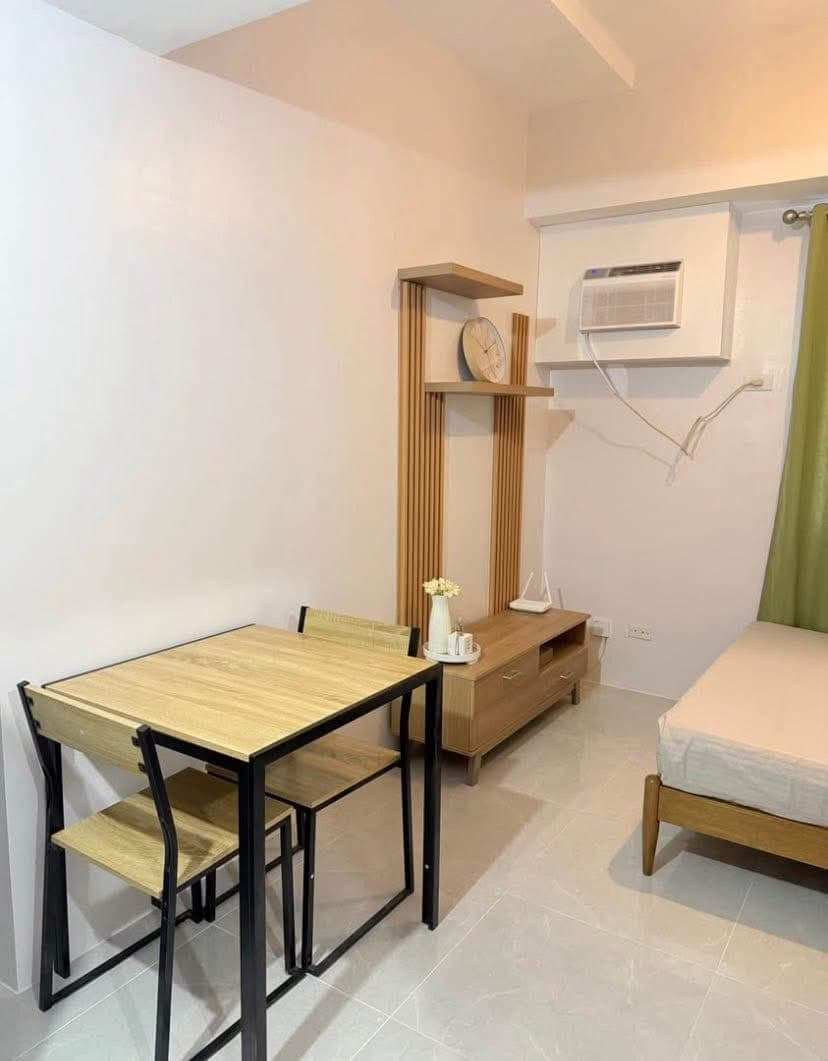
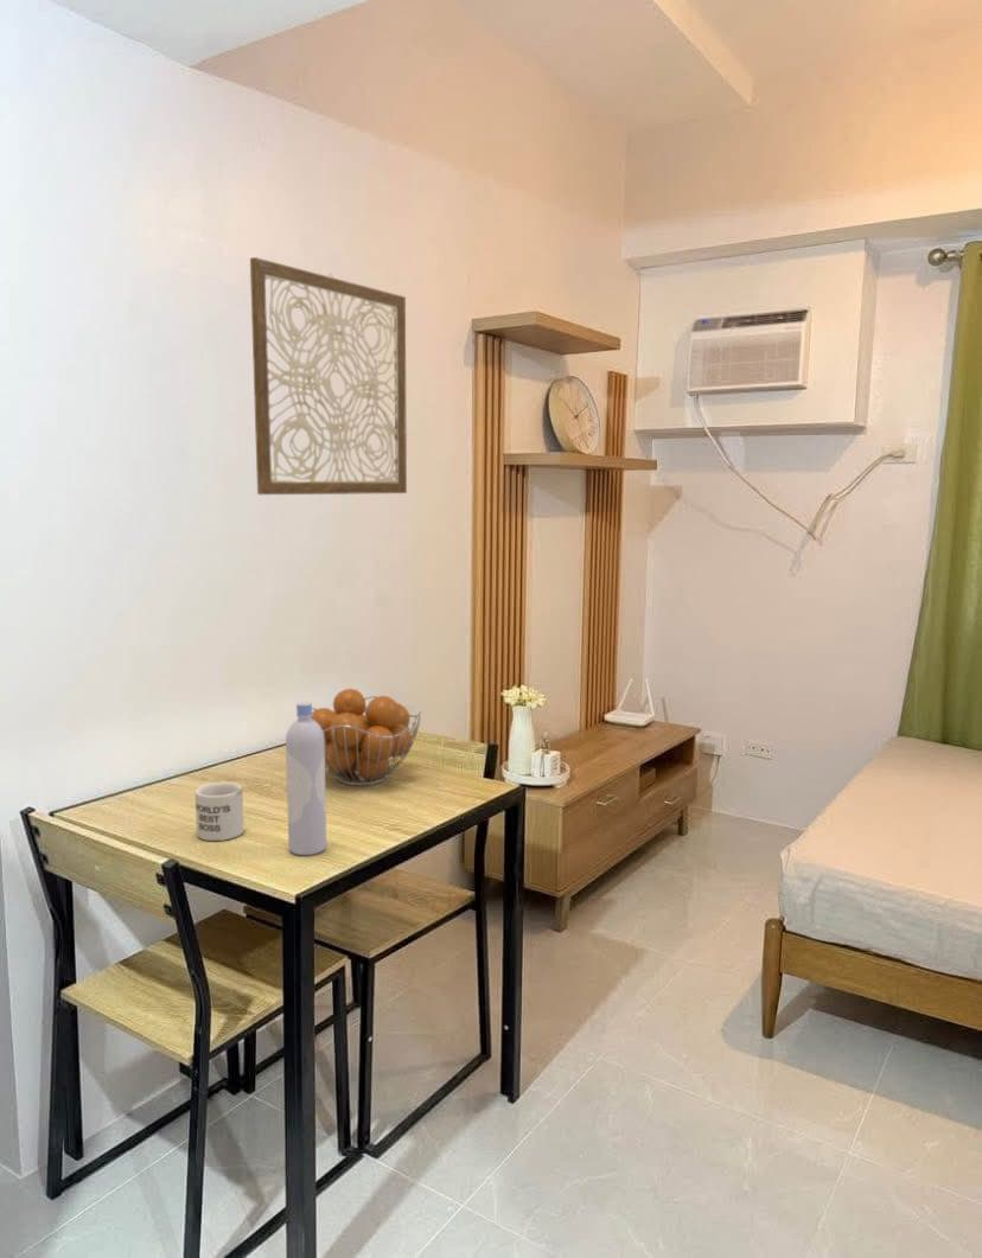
+ wall art [249,256,408,496]
+ mug [195,780,246,842]
+ bottle [285,701,327,856]
+ fruit basket [311,688,422,787]
